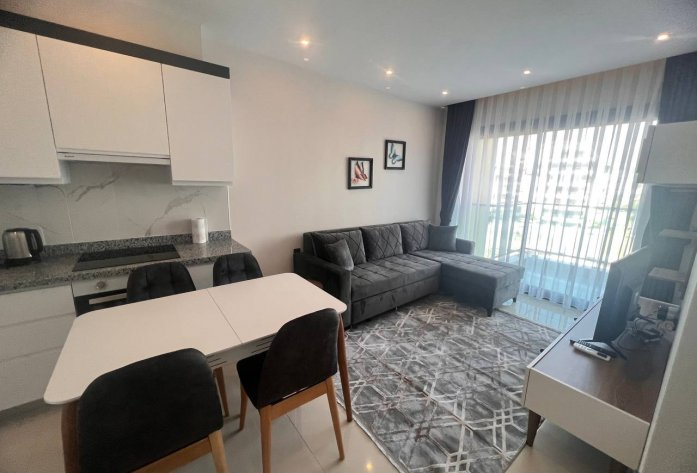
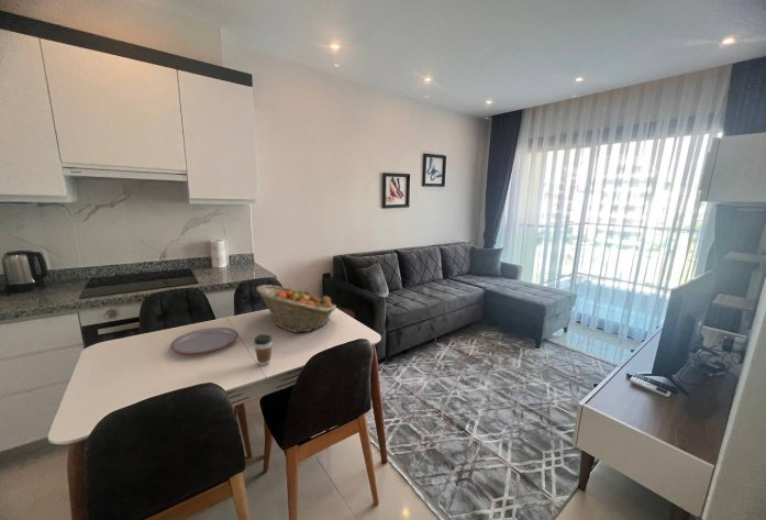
+ plate [169,327,238,355]
+ fruit basket [256,284,337,333]
+ coffee cup [253,333,274,367]
